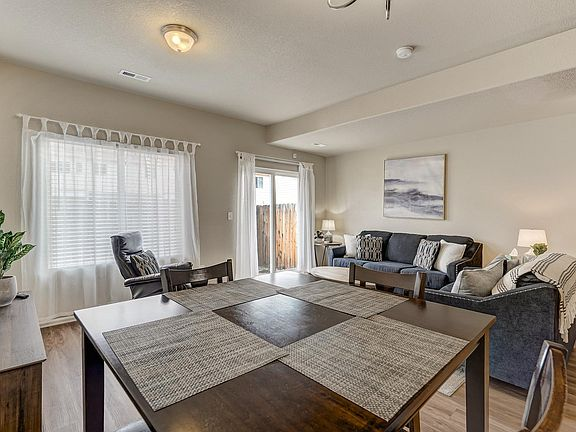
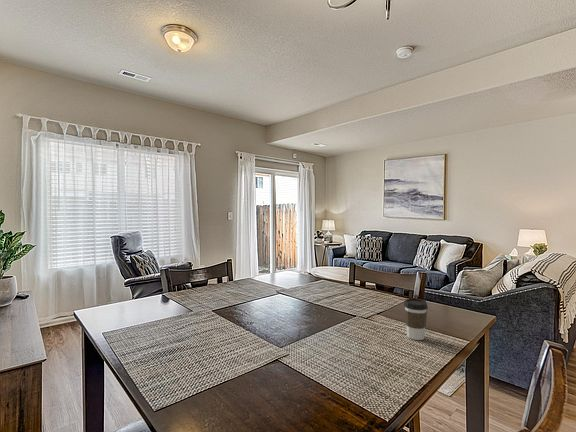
+ coffee cup [403,298,429,341]
